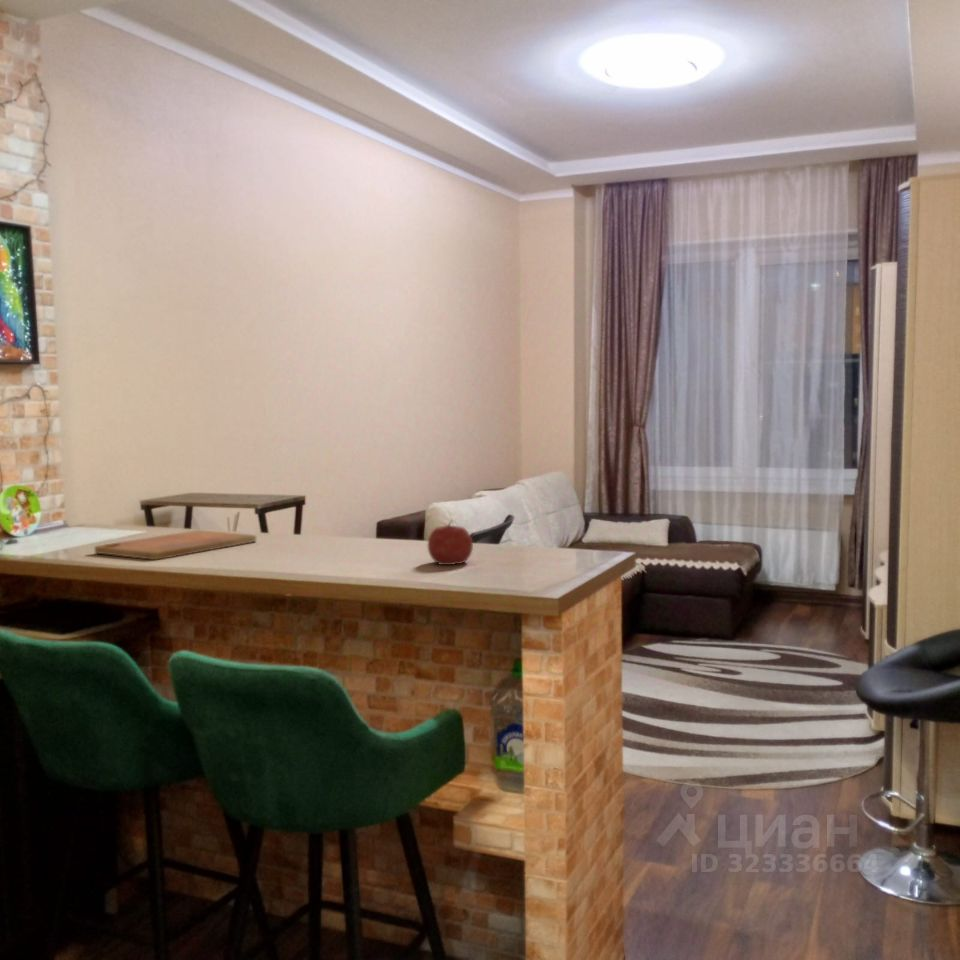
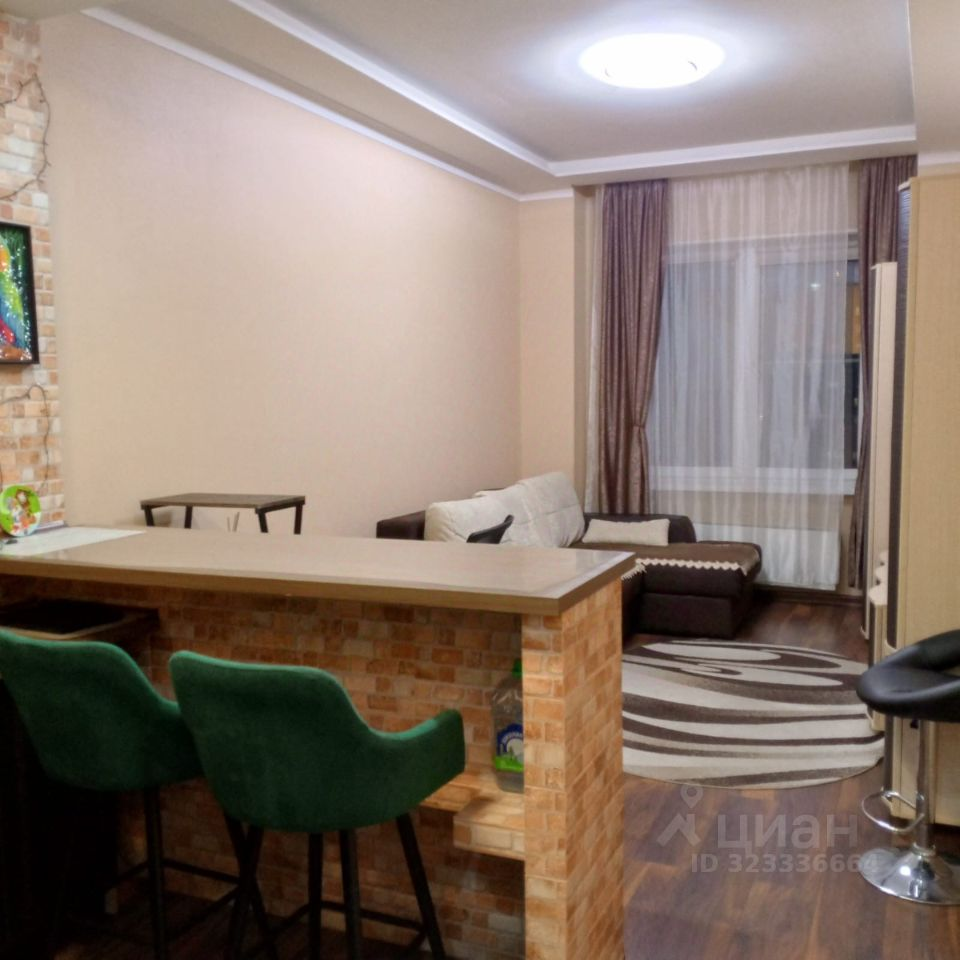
- cutting board [93,529,257,561]
- fruit [427,520,474,566]
